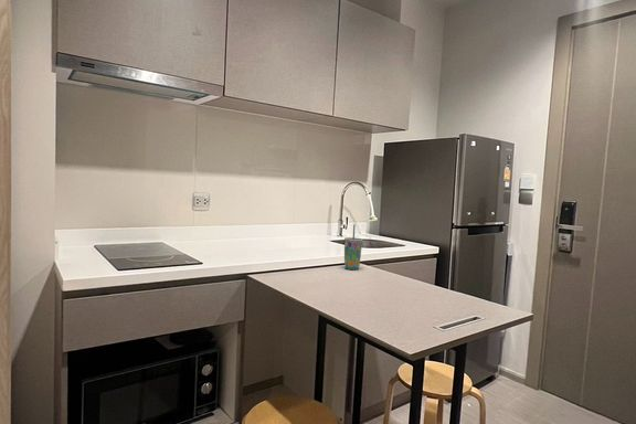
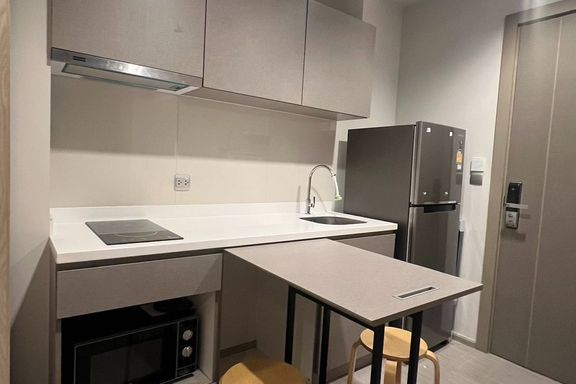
- cup [343,223,363,271]
